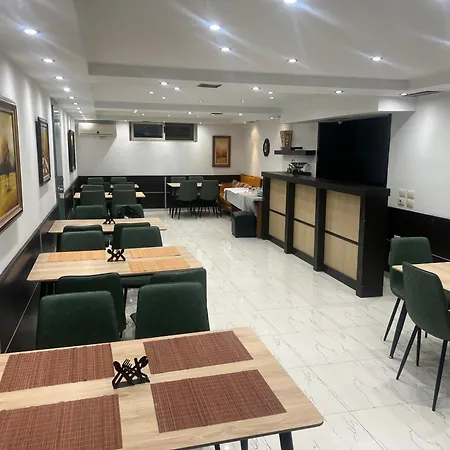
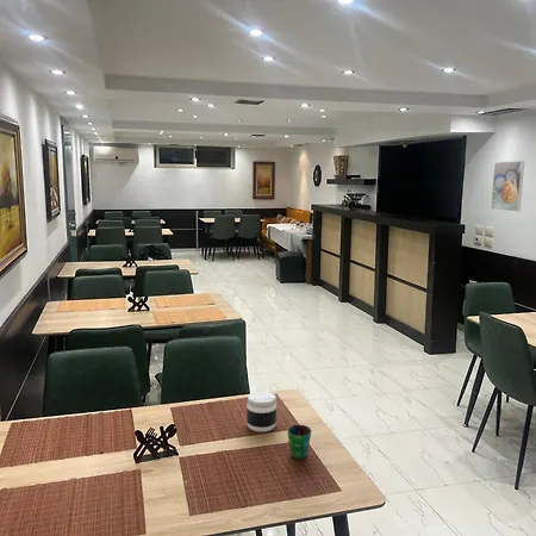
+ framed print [490,160,525,213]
+ cup [286,424,313,460]
+ jar [245,391,278,432]
